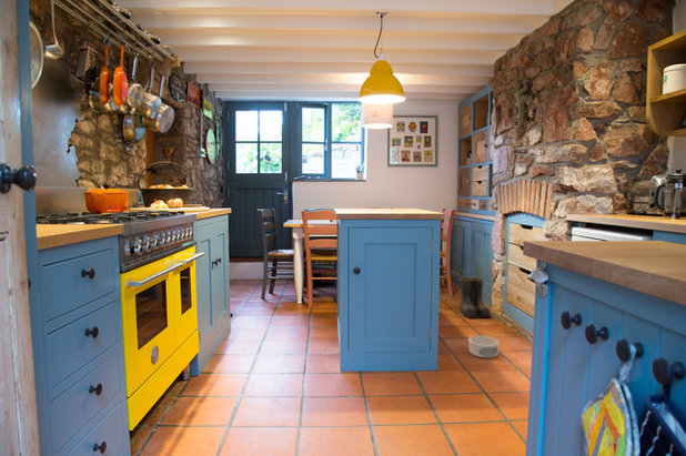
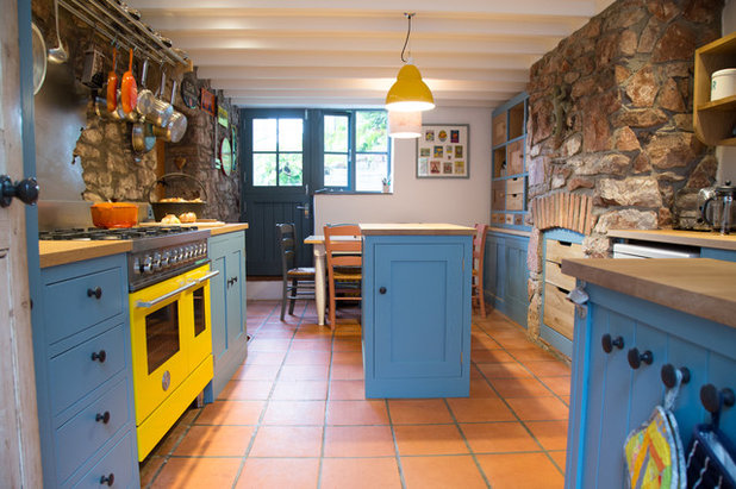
- boots [457,276,494,320]
- pet bowl [467,335,501,358]
